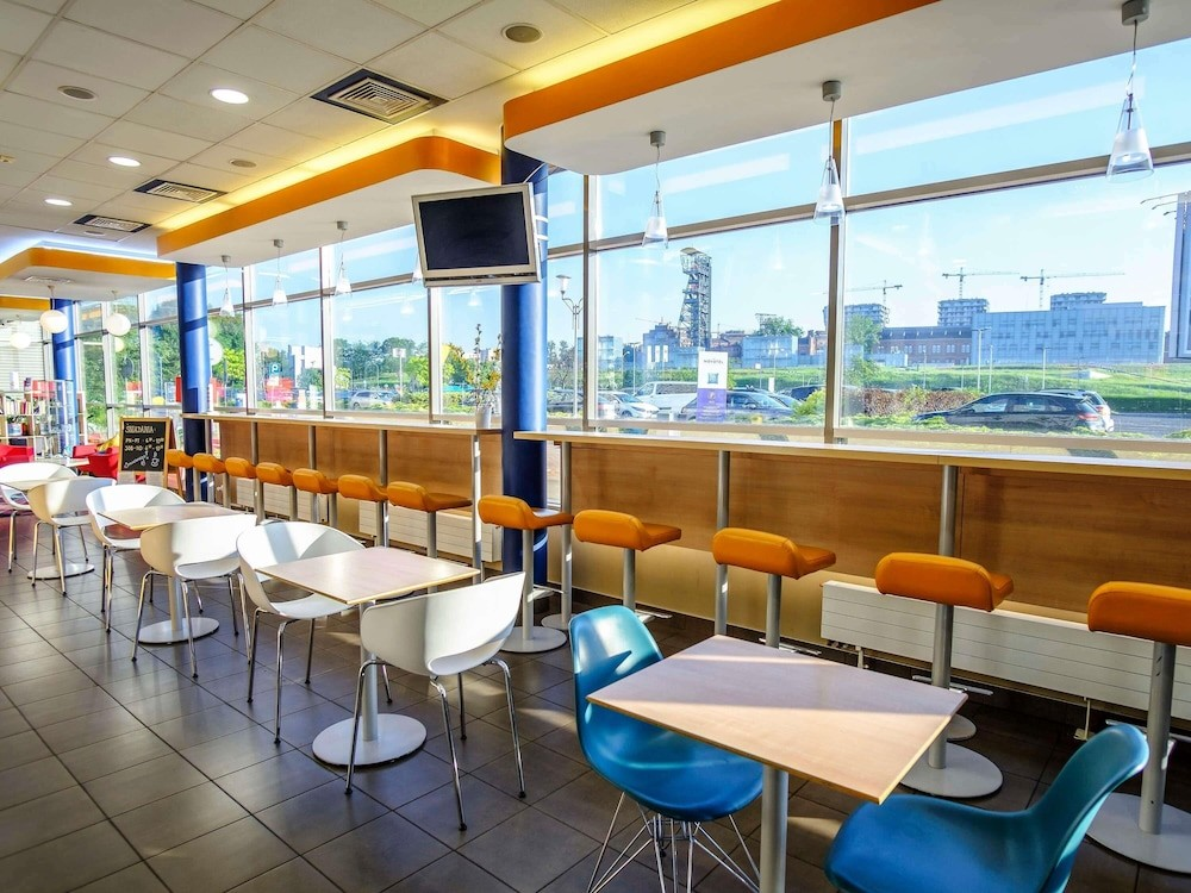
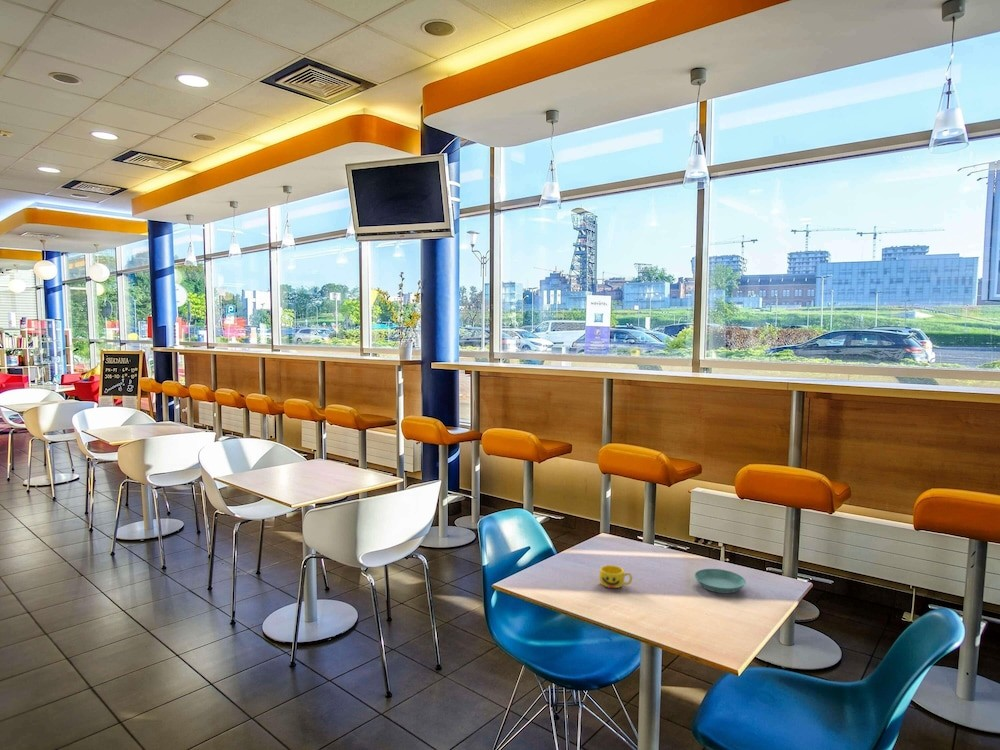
+ saucer [694,568,747,594]
+ cup [598,564,633,589]
